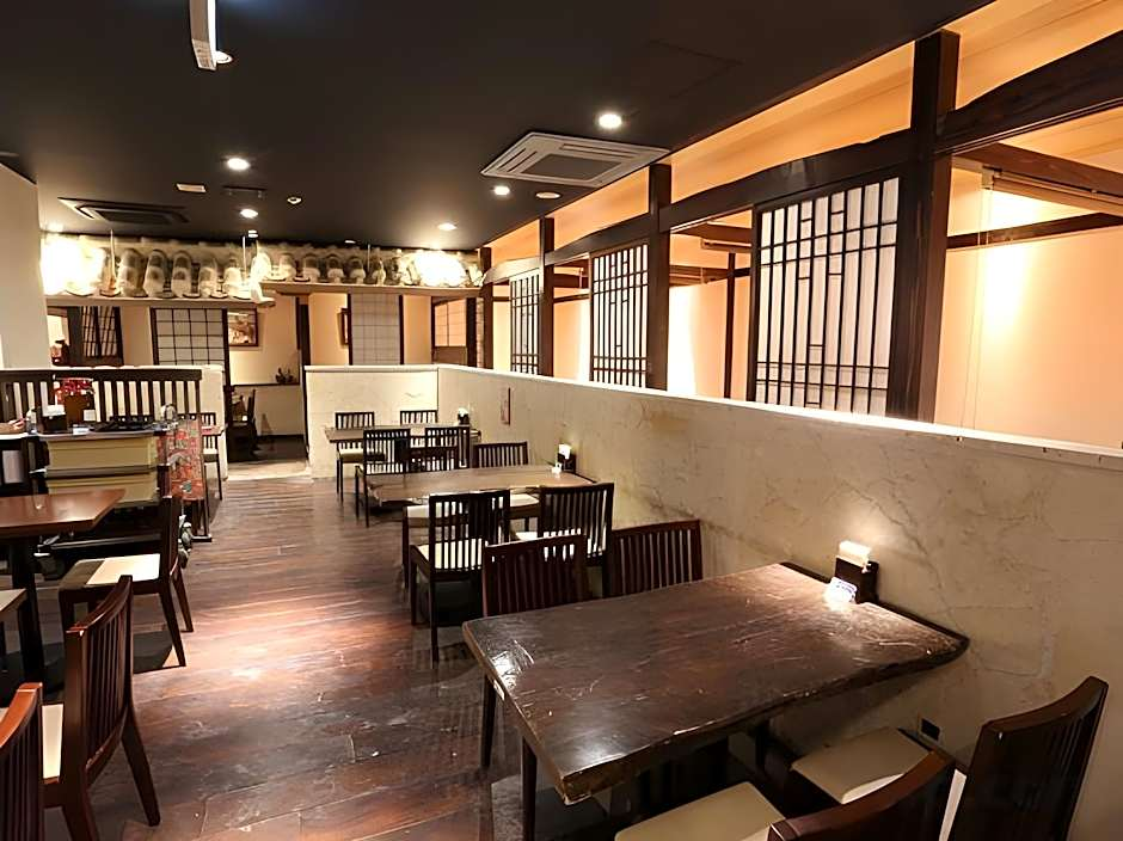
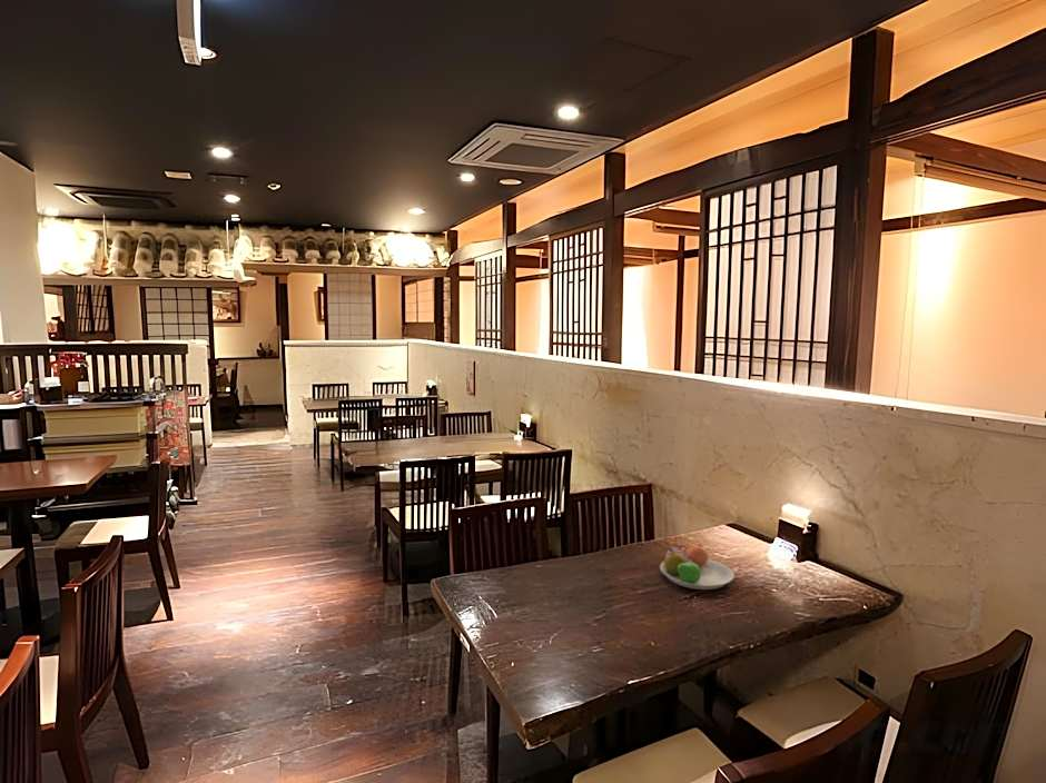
+ fruit bowl [659,544,736,591]
